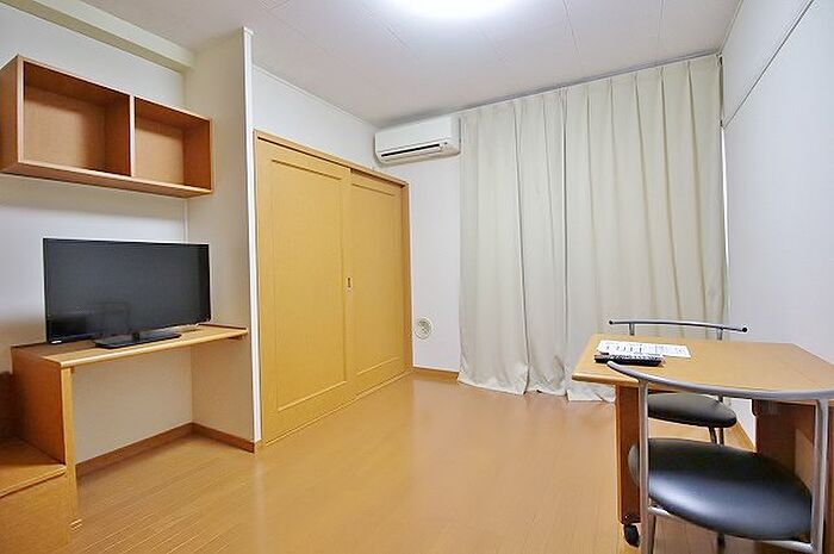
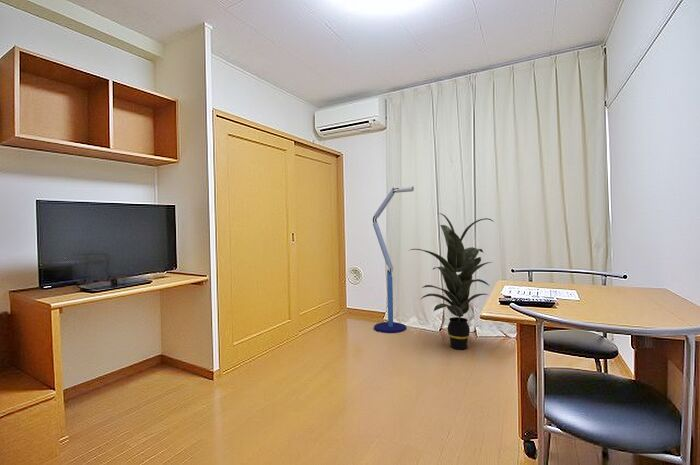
+ floor lamp [372,185,415,334]
+ indoor plant [407,212,495,351]
